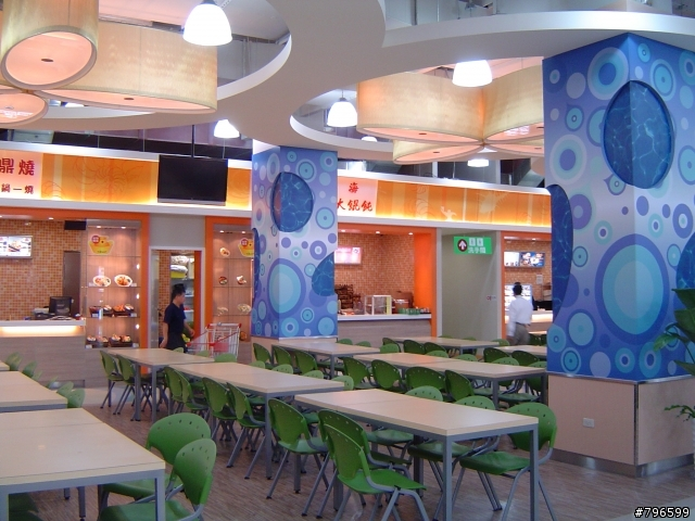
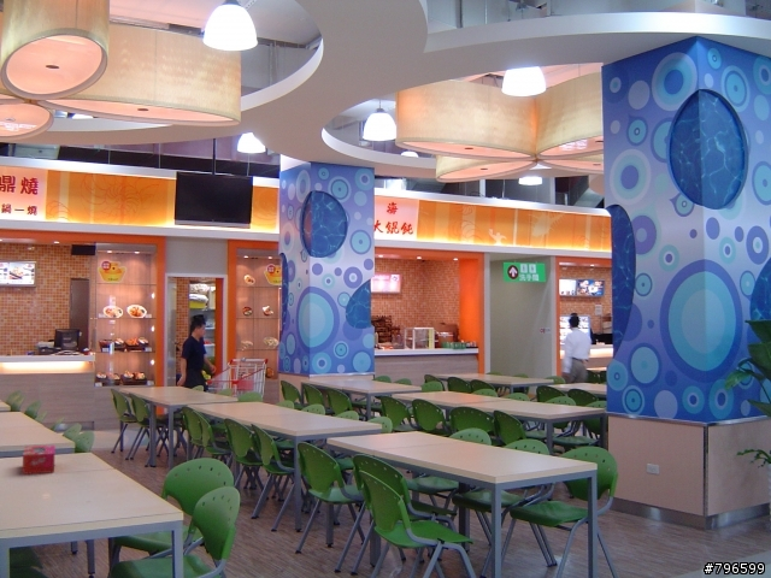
+ tissue box [22,444,57,476]
